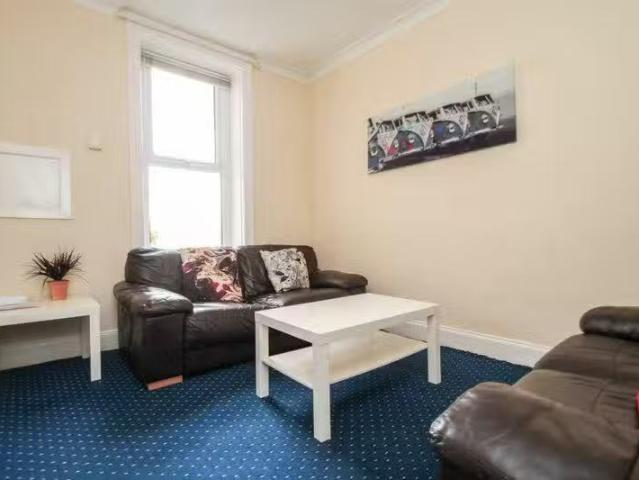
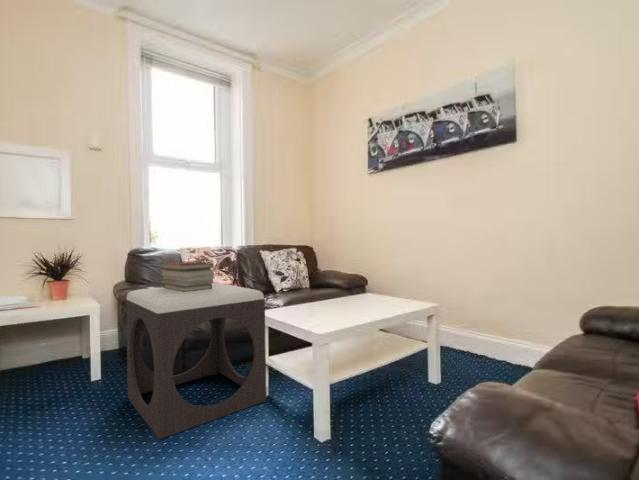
+ footstool [125,282,267,440]
+ book stack [157,260,215,292]
